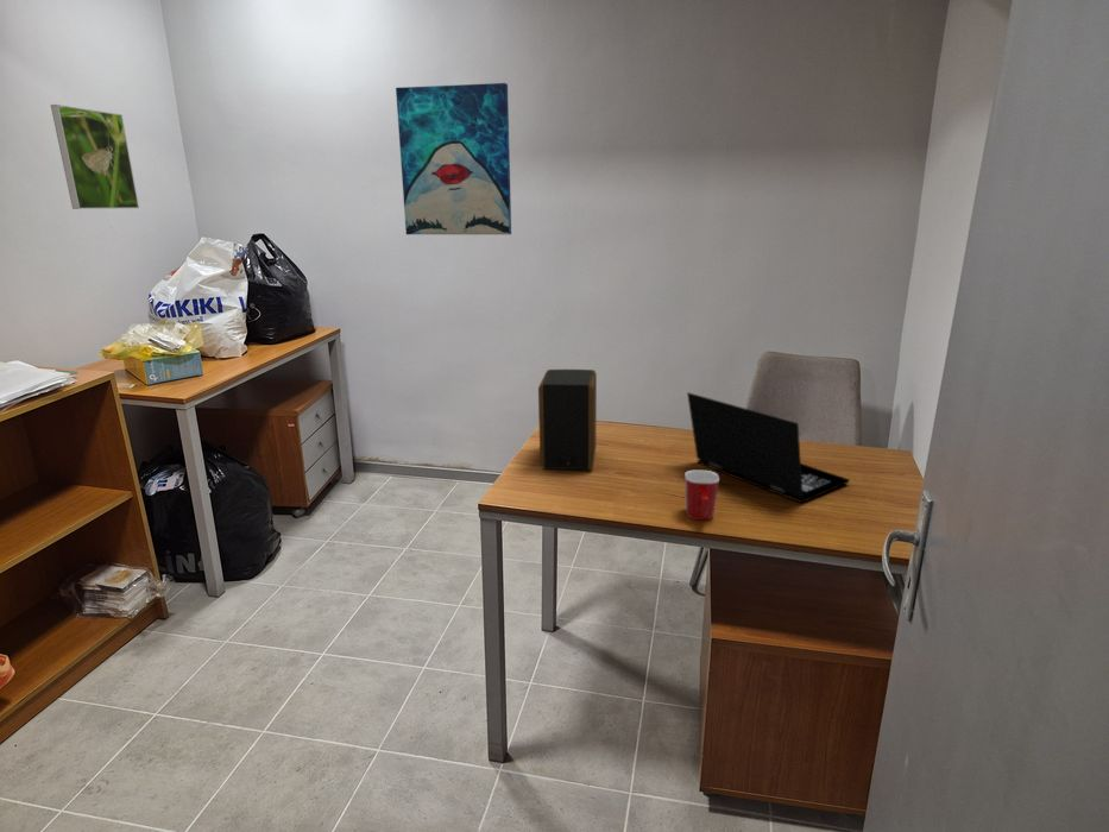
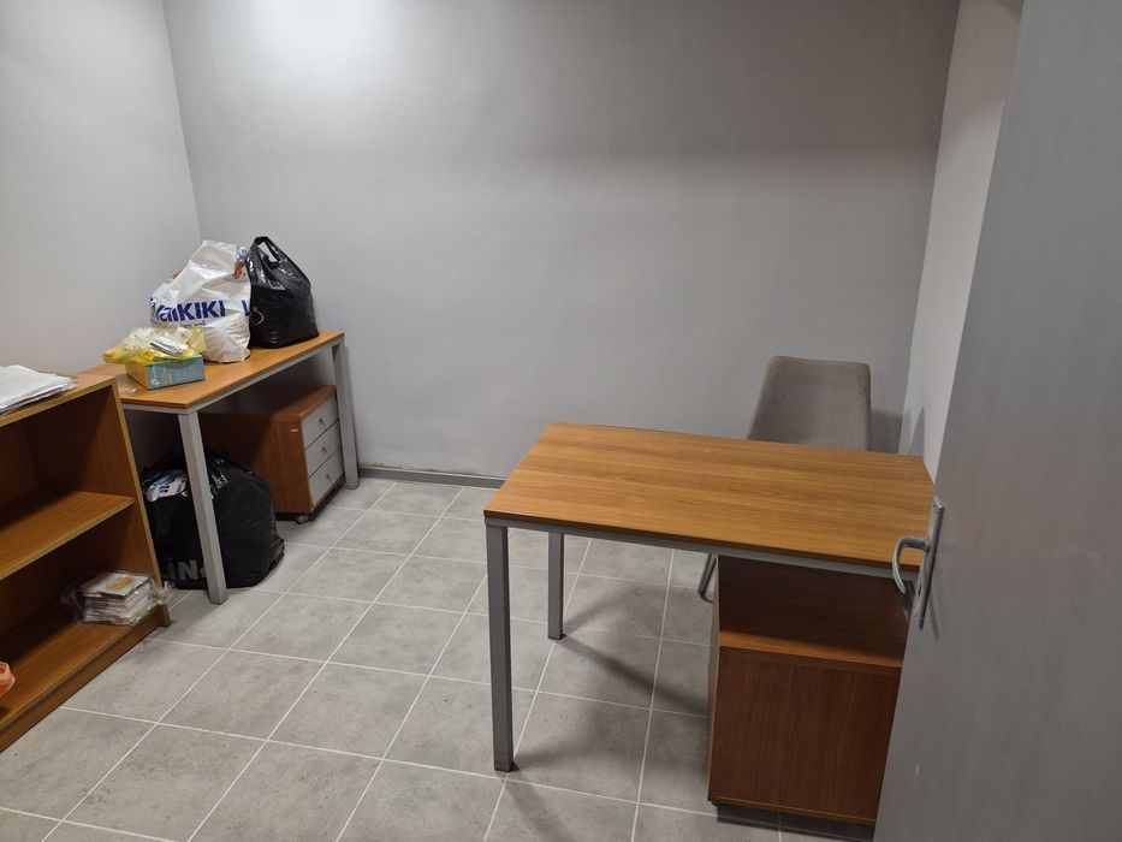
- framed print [50,103,140,210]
- mug [683,469,720,521]
- speaker [537,368,598,472]
- wall art [395,82,512,235]
- laptop [686,391,851,504]
